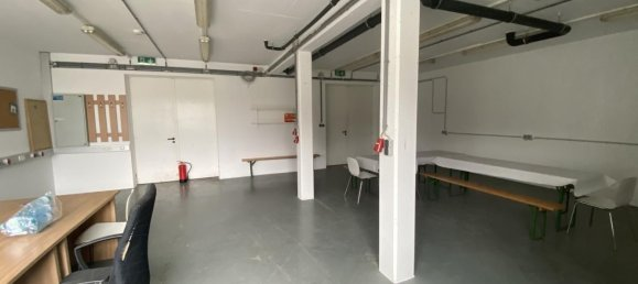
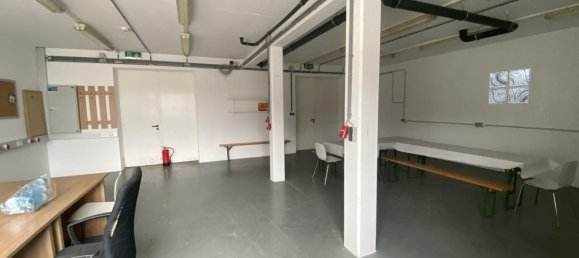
+ wall art [487,67,532,105]
